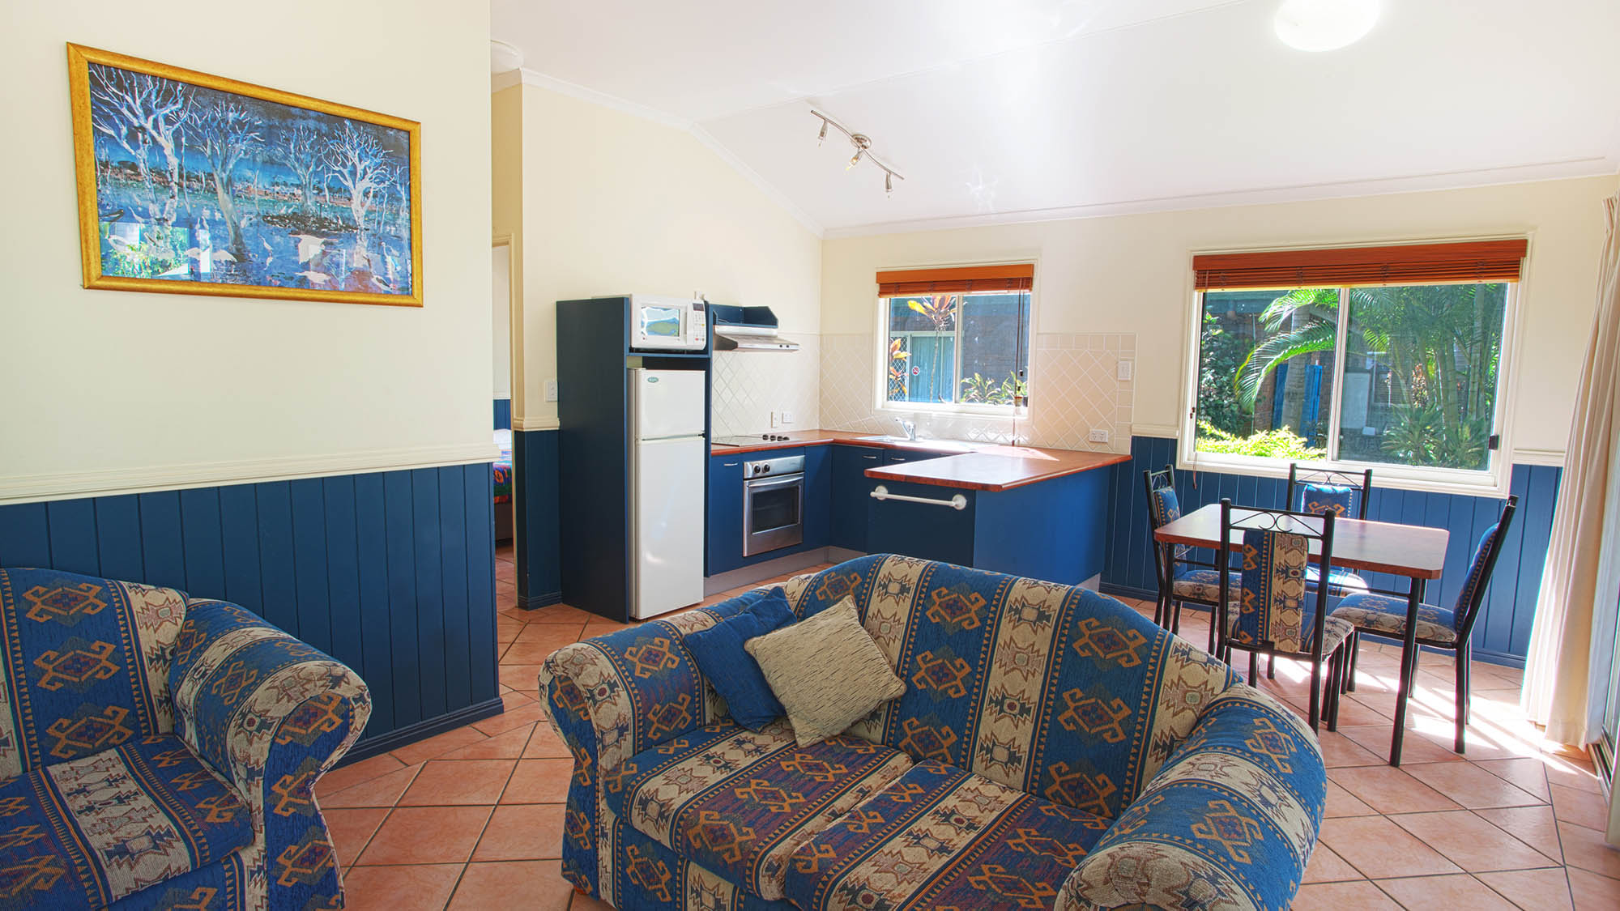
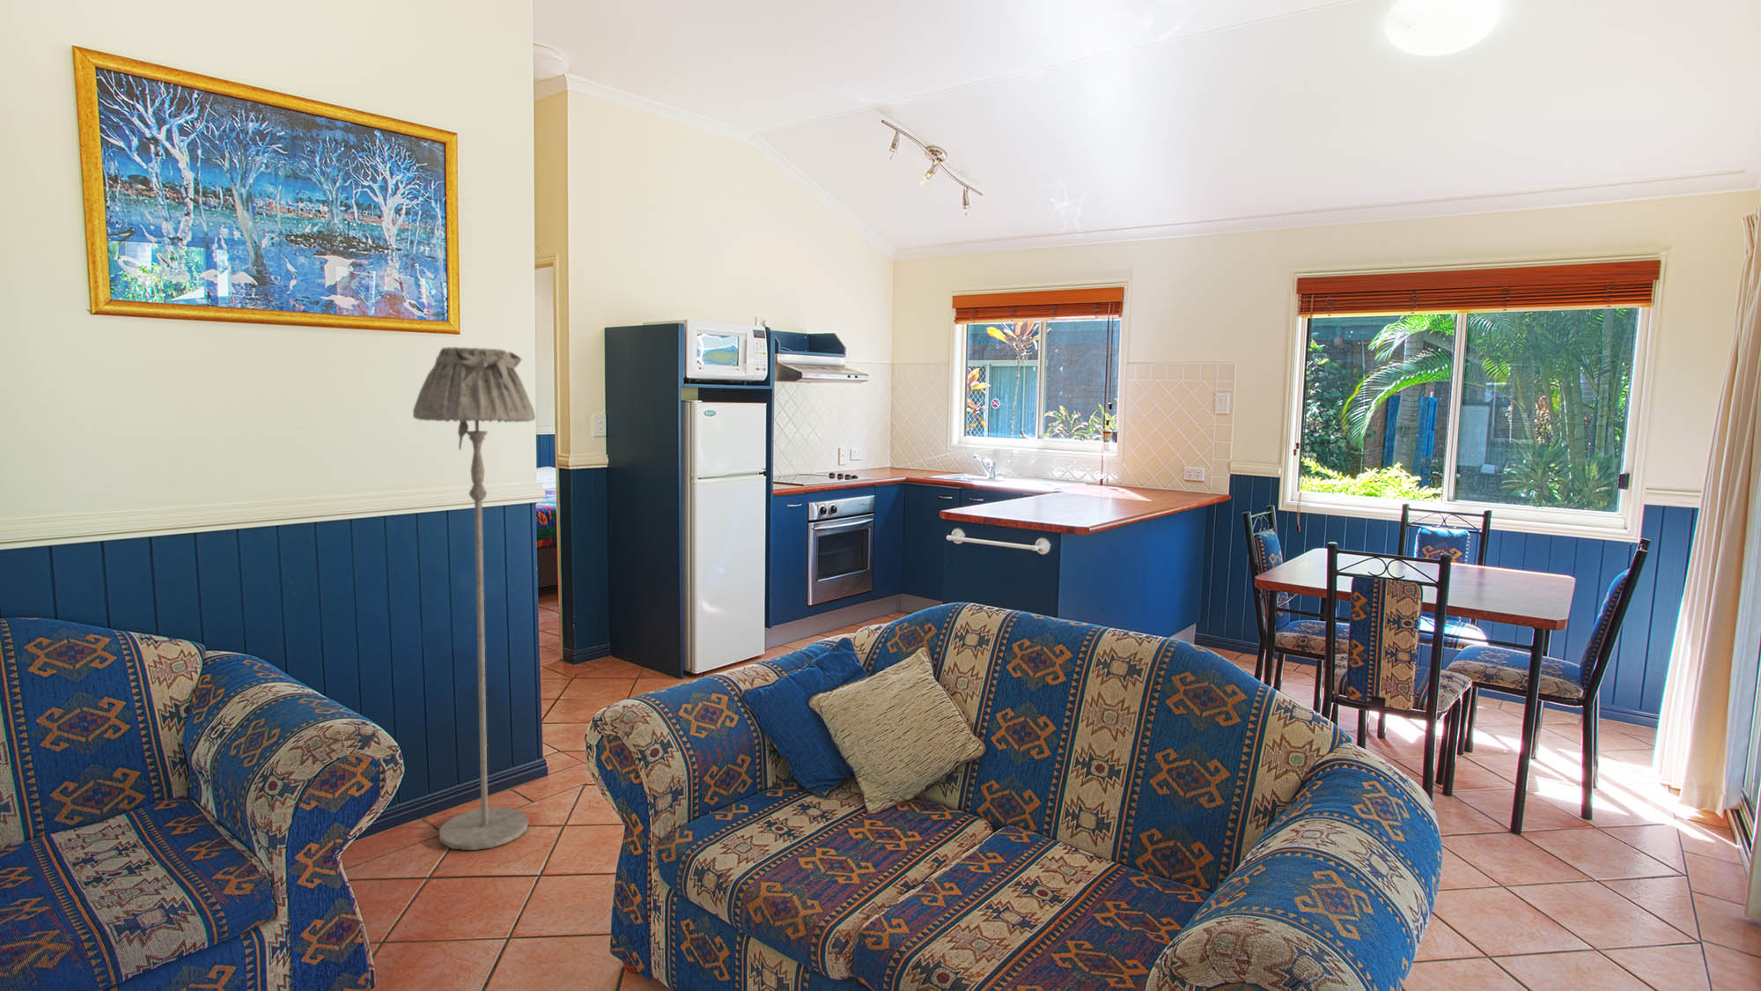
+ floor lamp [412,346,536,851]
